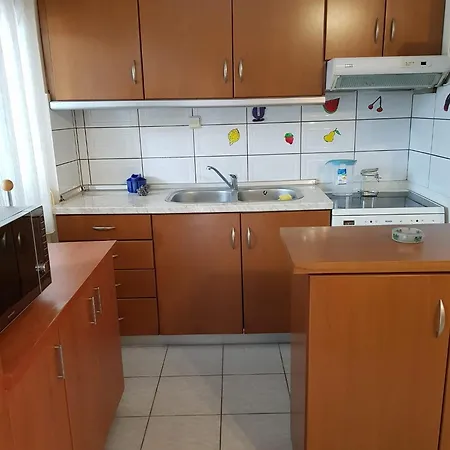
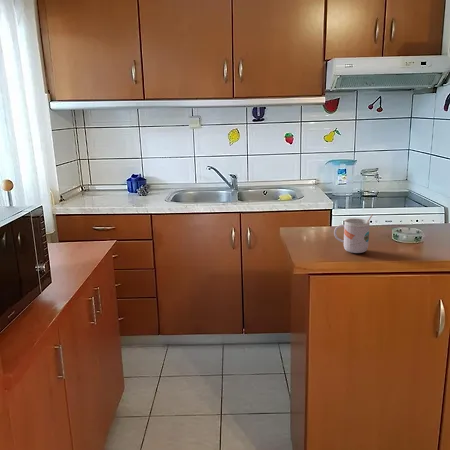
+ mug [333,213,374,254]
